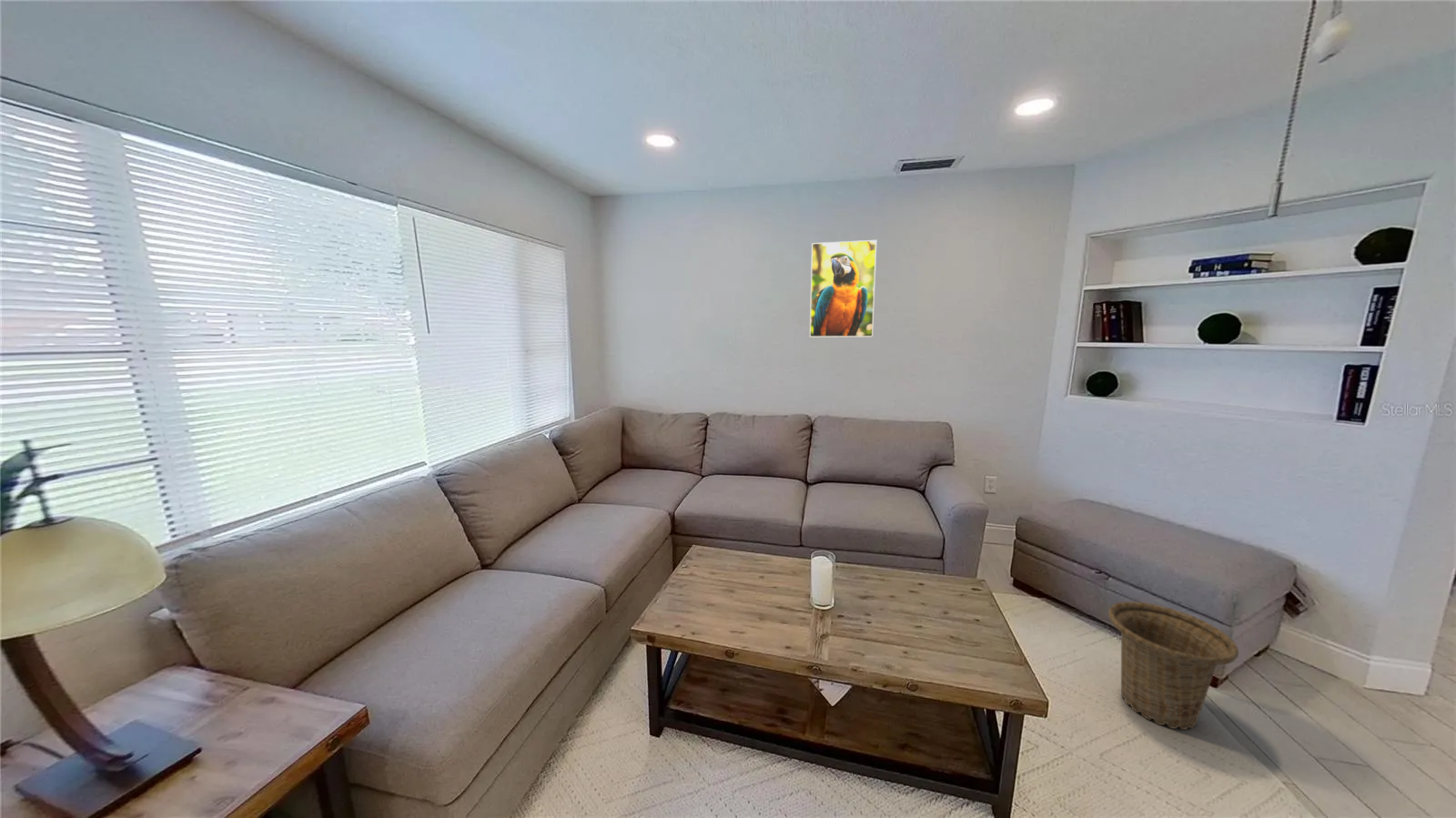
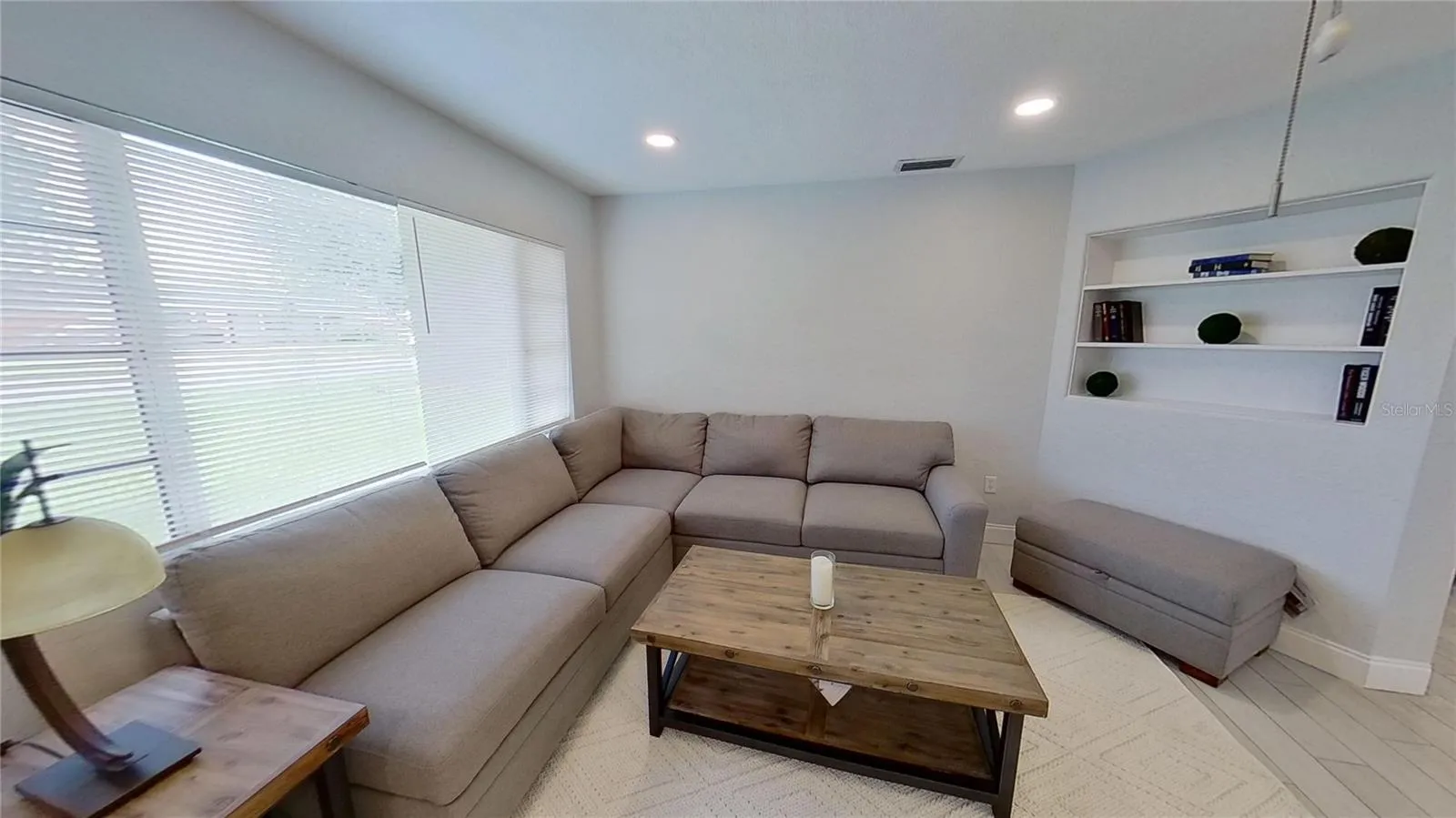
- basket [1107,601,1239,731]
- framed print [809,239,877,338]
